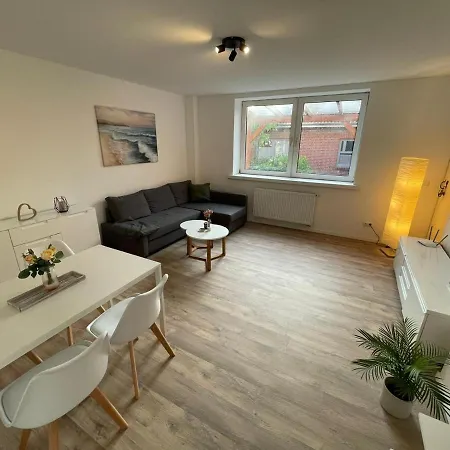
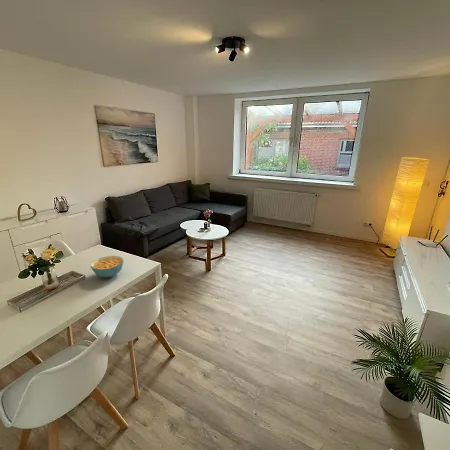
+ cereal bowl [90,255,124,278]
